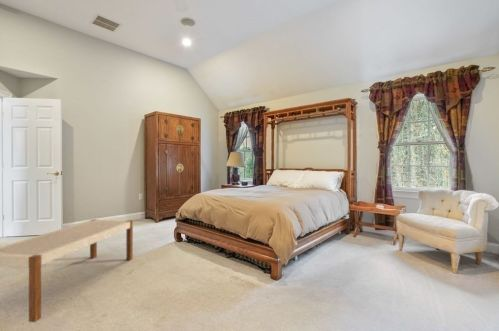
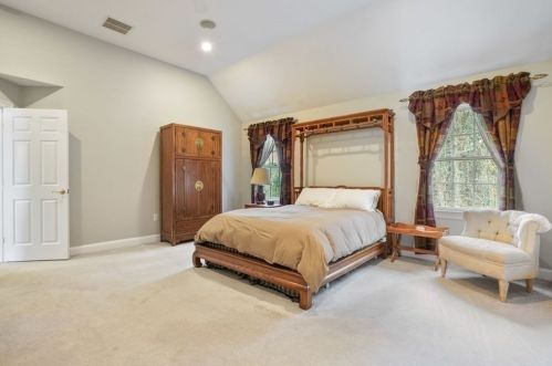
- bench [0,219,134,323]
